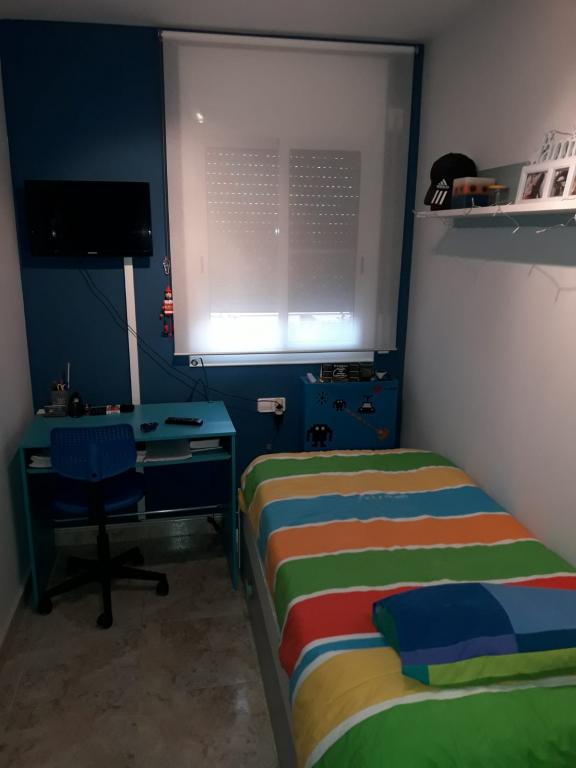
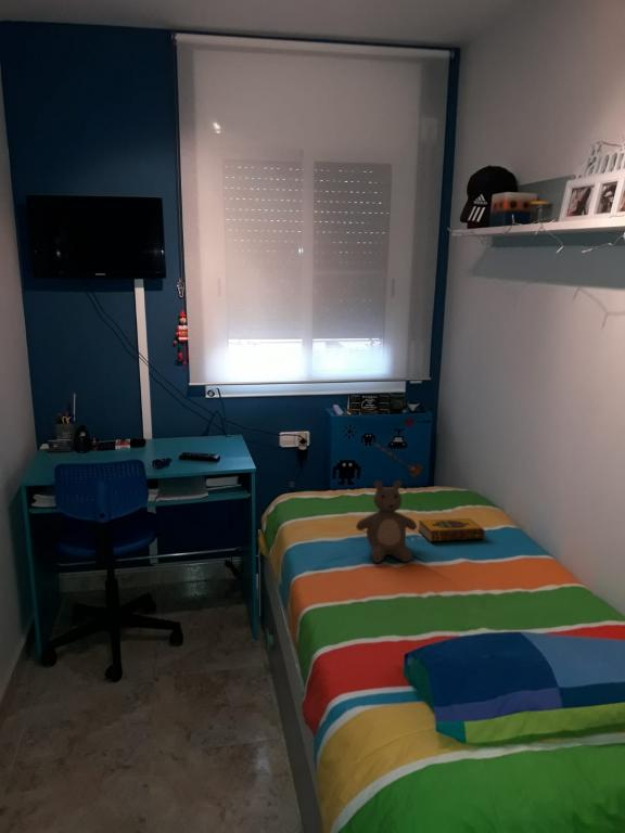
+ hardback book [417,517,486,543]
+ teddy bear [355,479,418,564]
